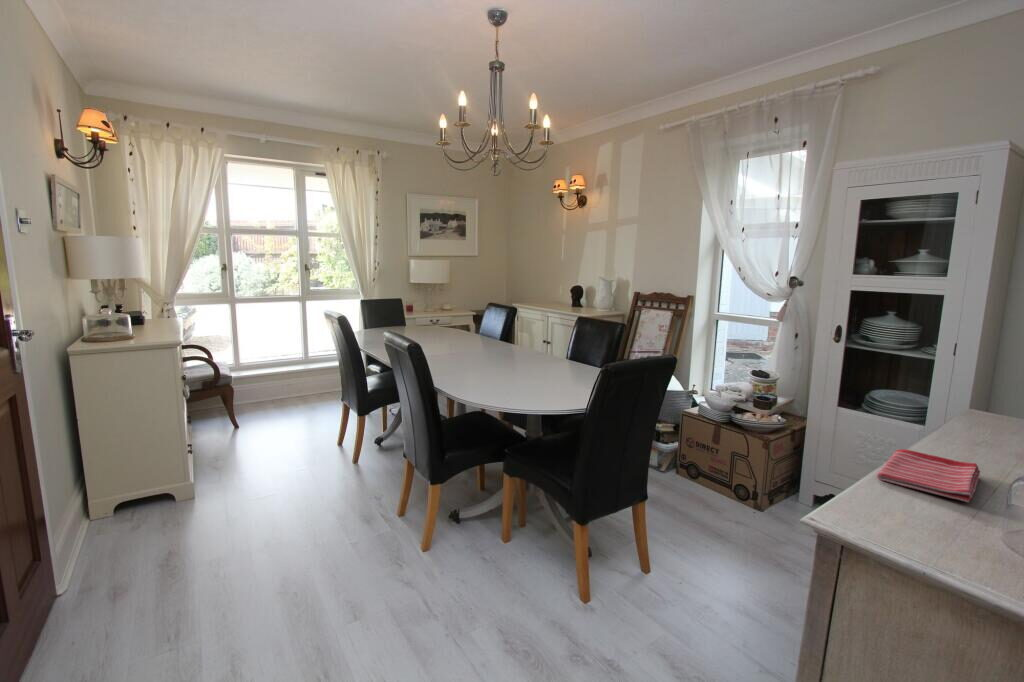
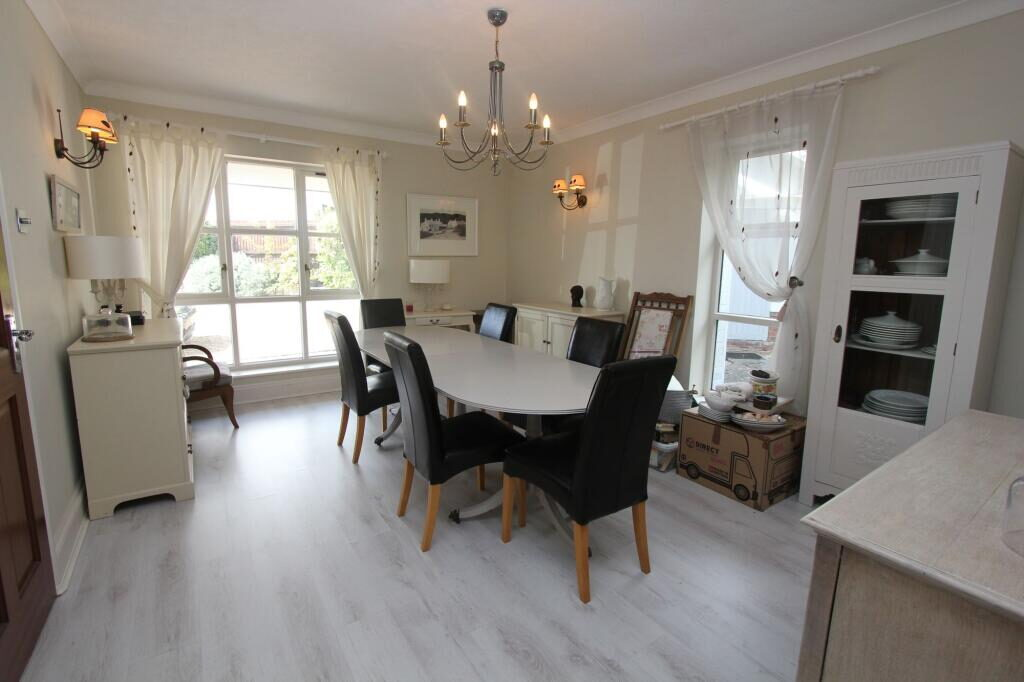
- dish towel [876,448,981,503]
